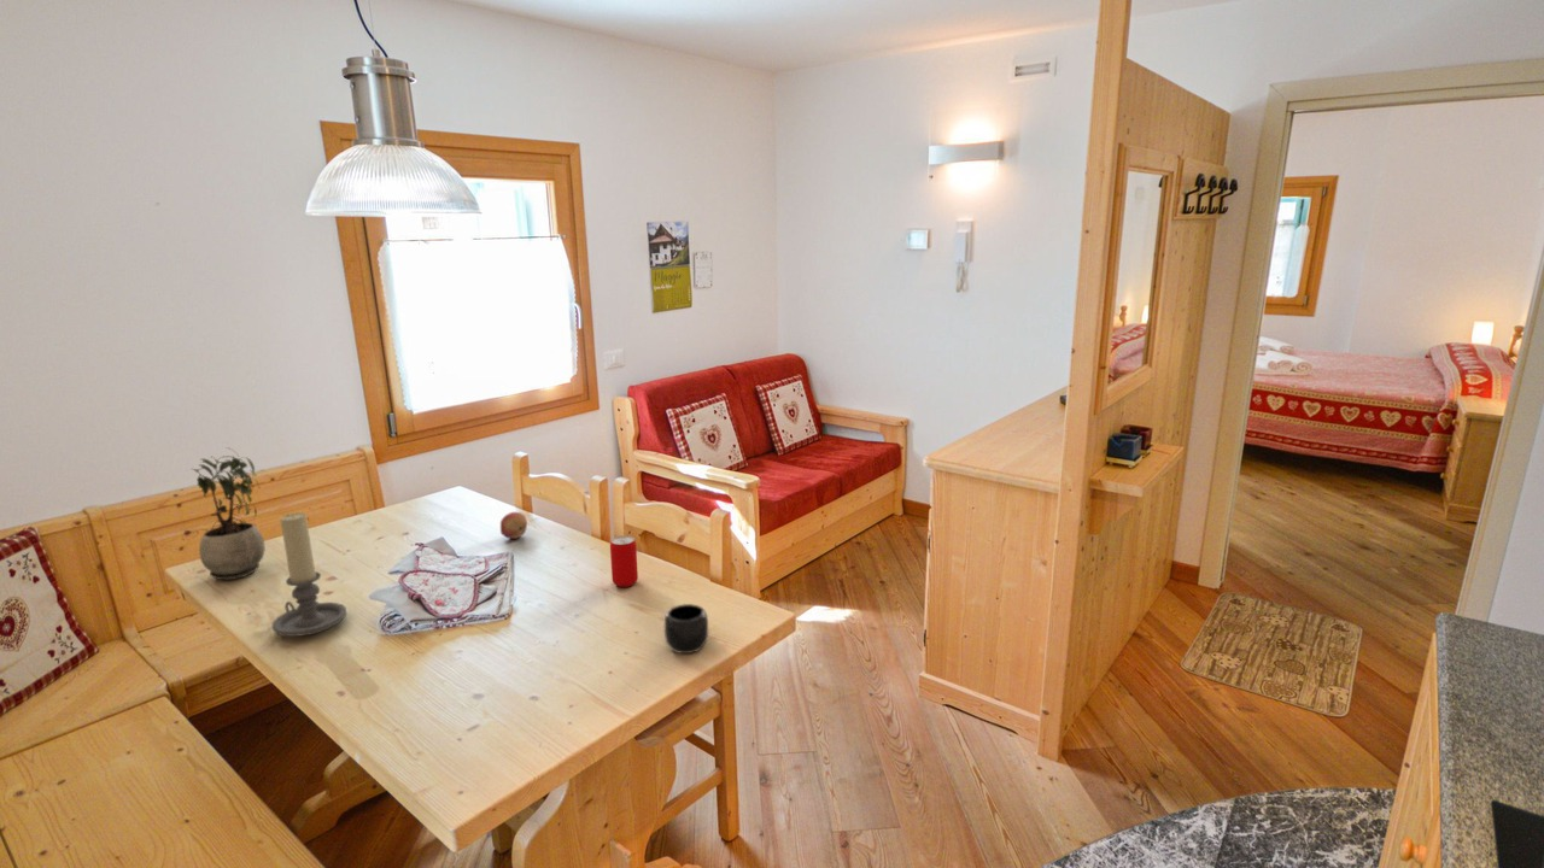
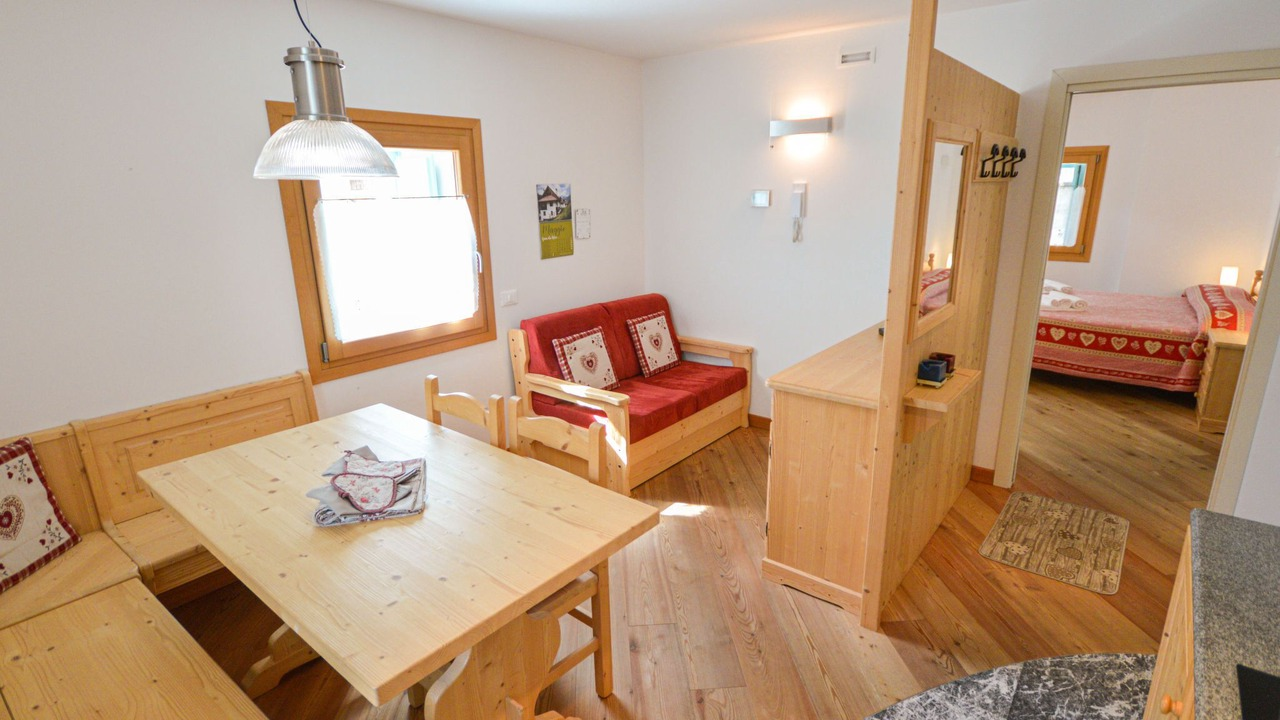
- mug [663,603,709,655]
- candle holder [270,511,347,638]
- fruit [499,511,528,540]
- potted plant [191,446,267,581]
- beverage can [609,535,639,588]
